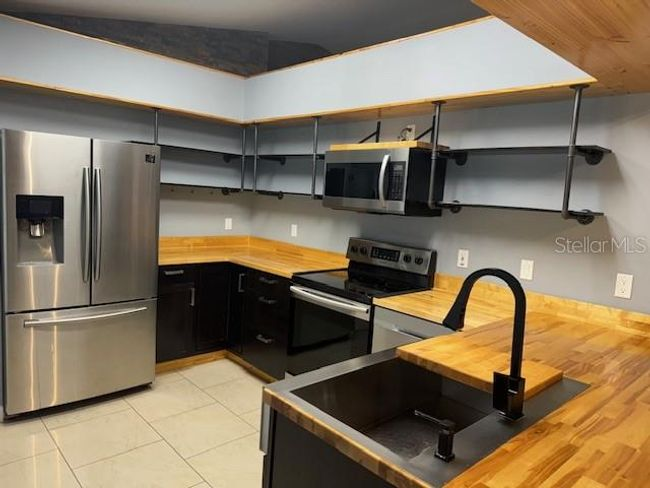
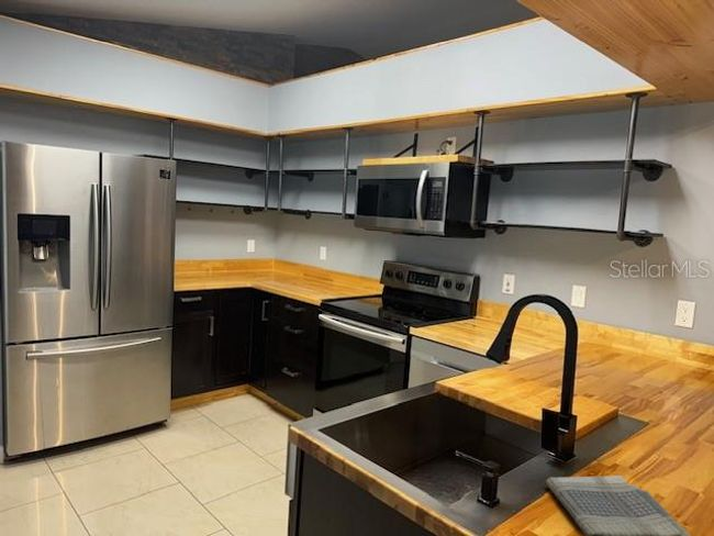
+ dish towel [545,474,691,536]
